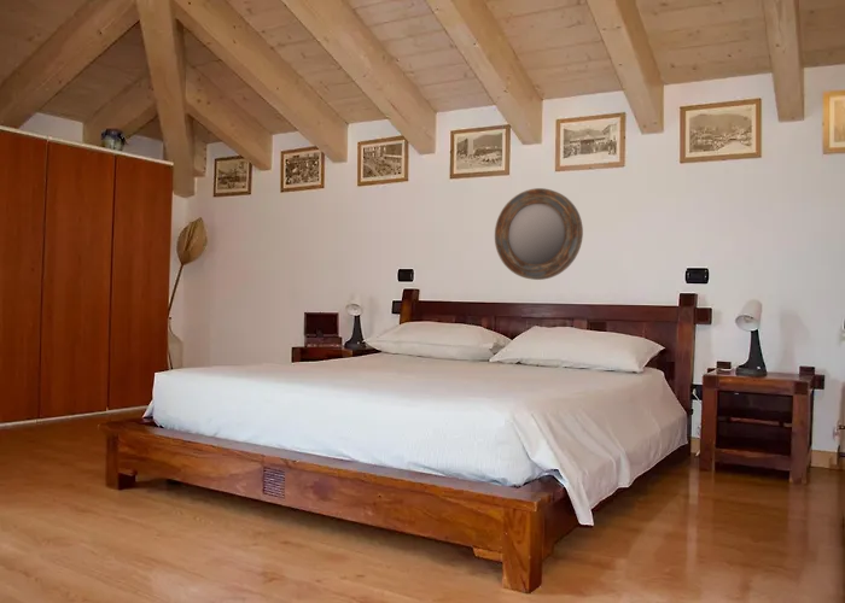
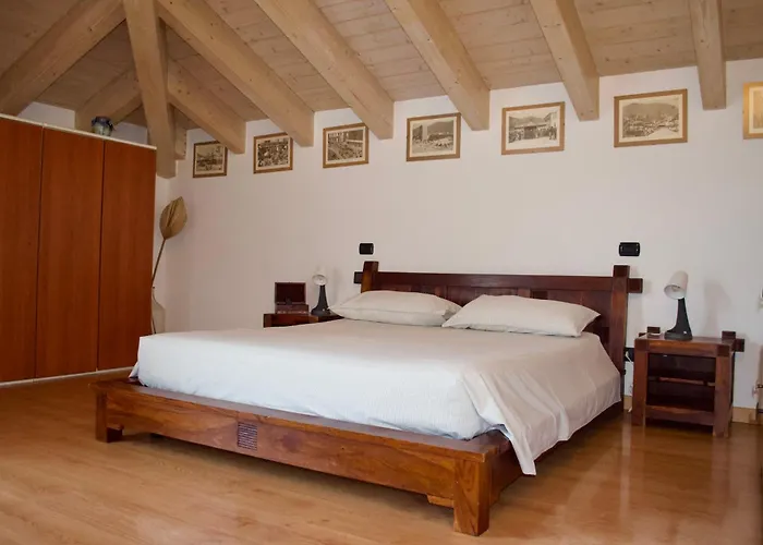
- home mirror [494,187,584,281]
